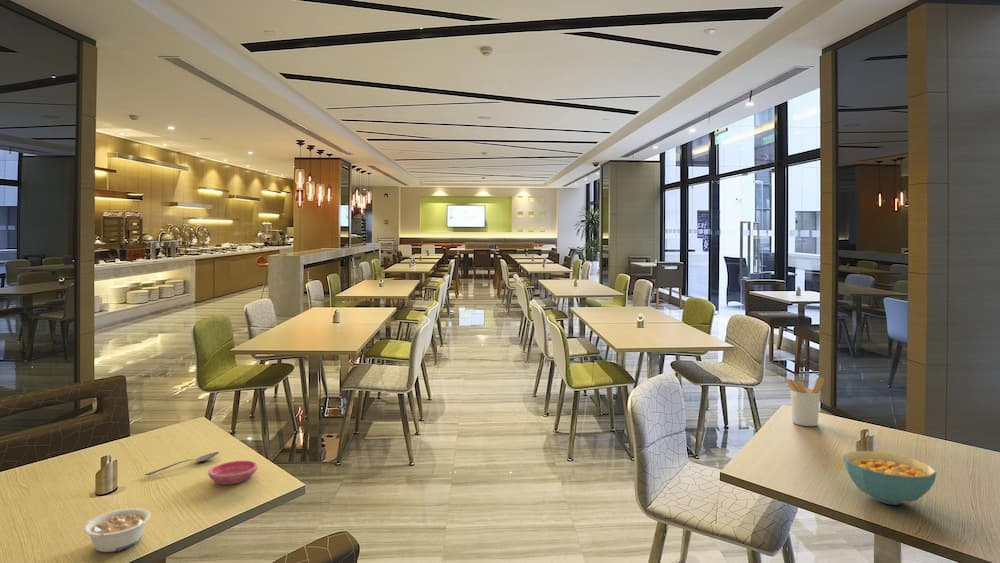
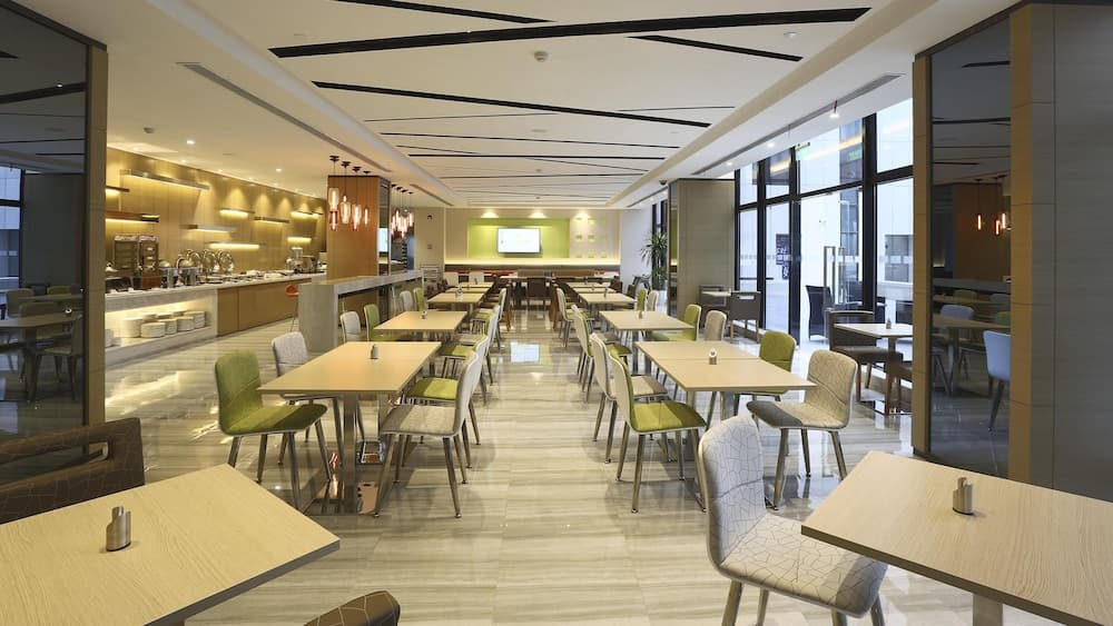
- cereal bowl [843,450,937,506]
- utensil holder [783,376,825,427]
- saucer [207,460,259,485]
- spoon [144,451,220,476]
- legume [82,507,152,553]
